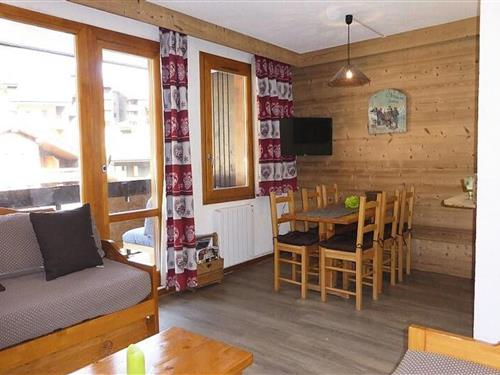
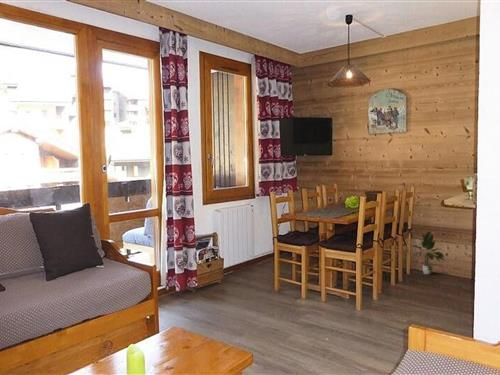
+ potted plant [411,230,446,275]
